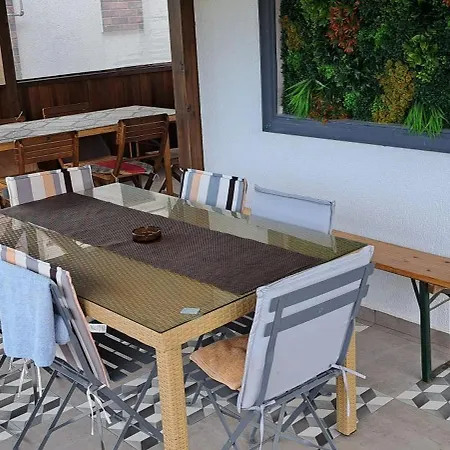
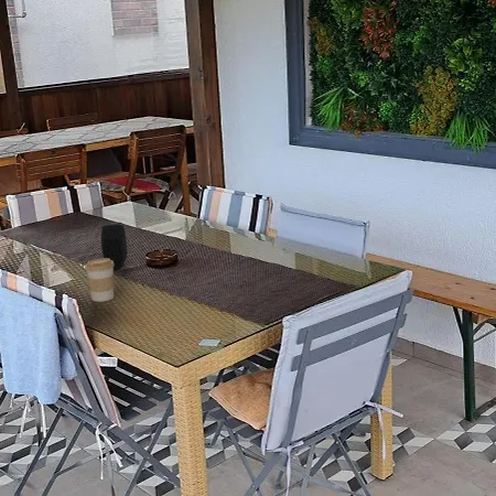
+ coffee cup [84,258,115,303]
+ speaker [100,224,128,271]
